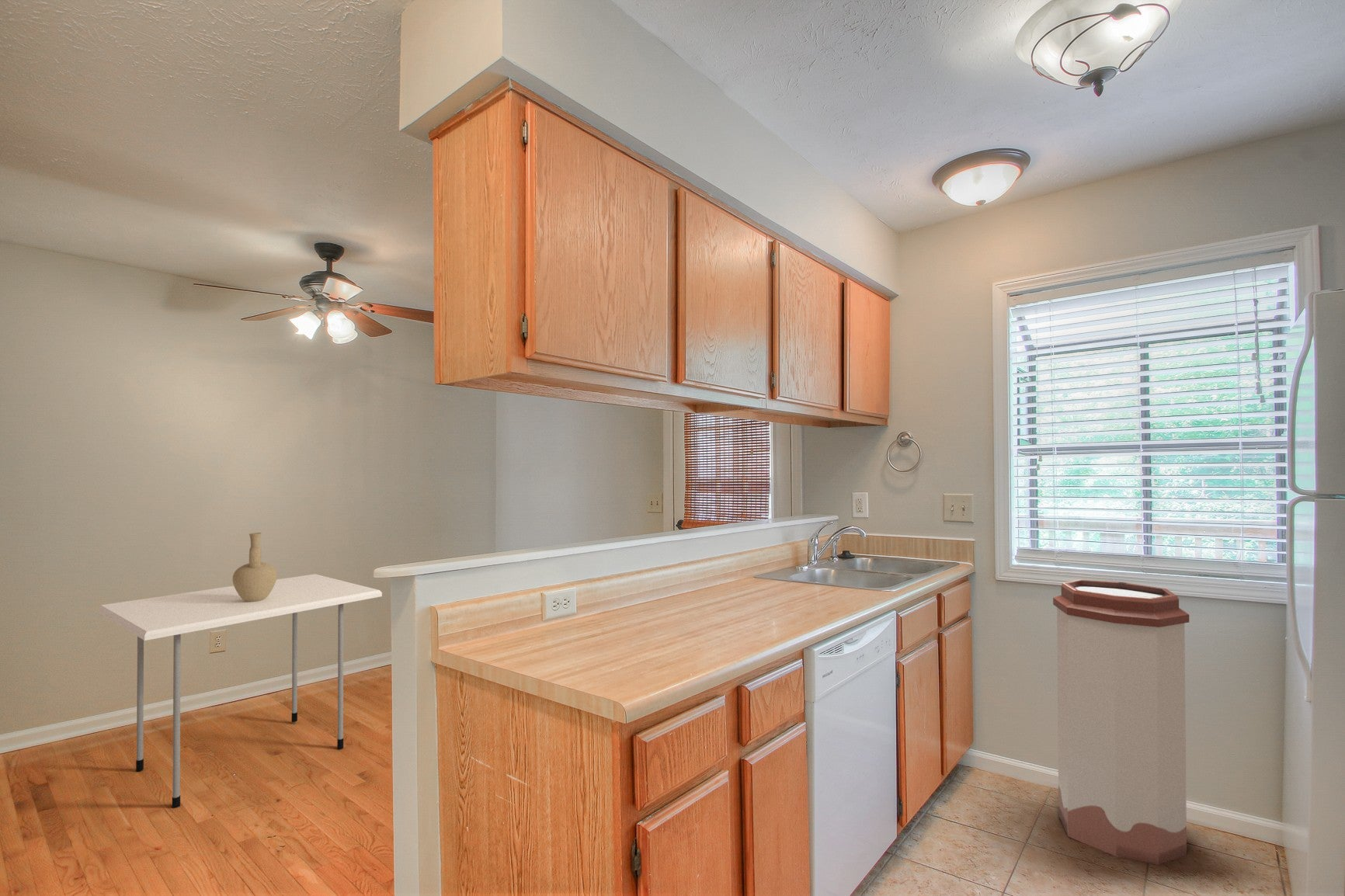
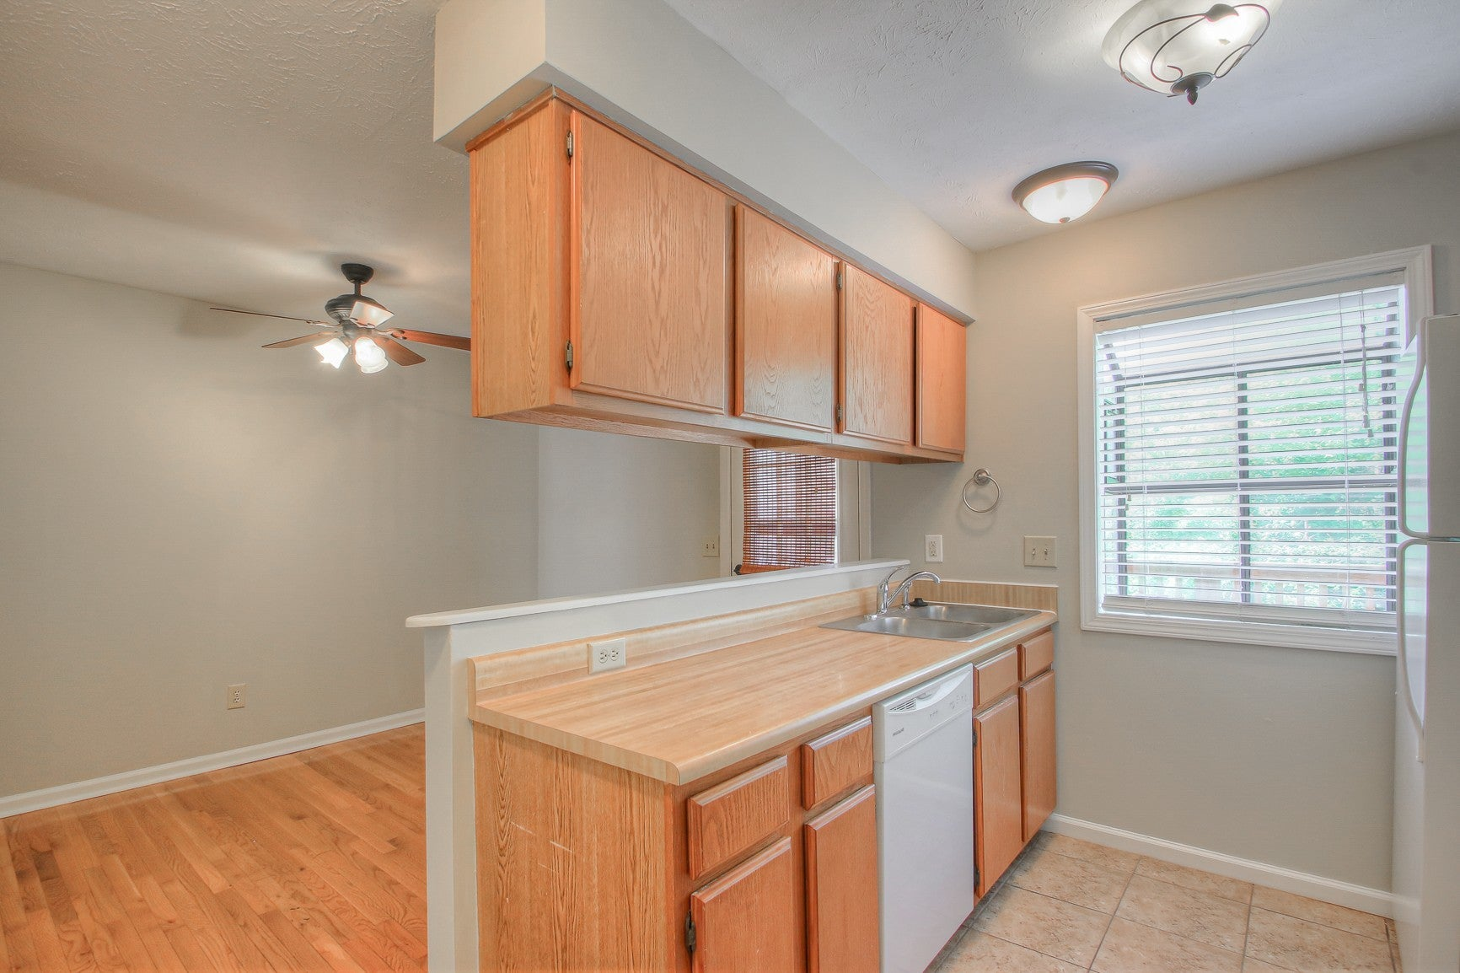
- dining table [97,573,383,809]
- vase [231,532,278,602]
- trash can [1052,579,1190,866]
